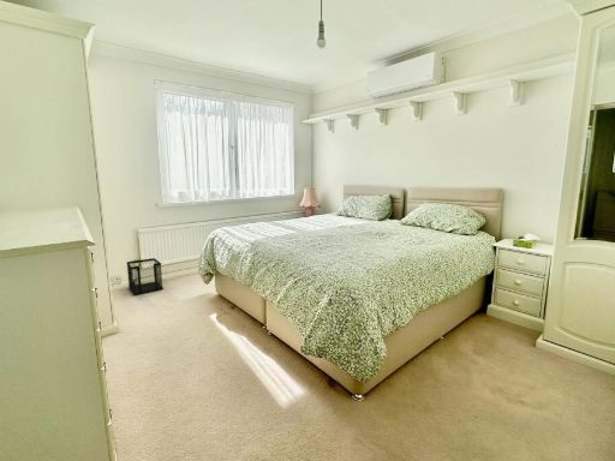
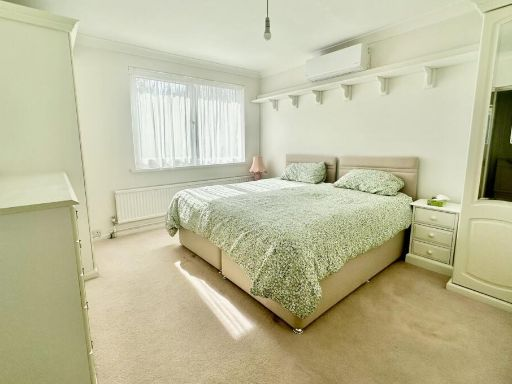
- wastebasket [125,257,165,297]
